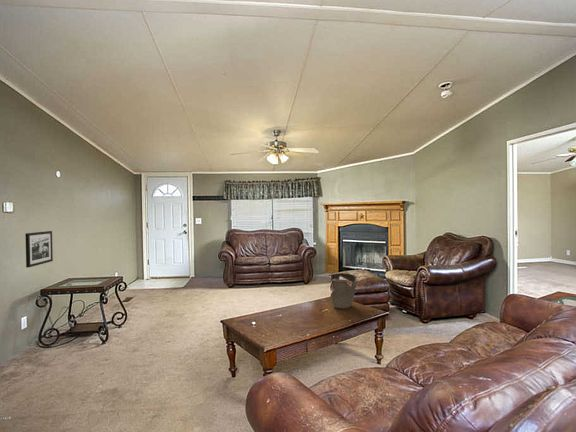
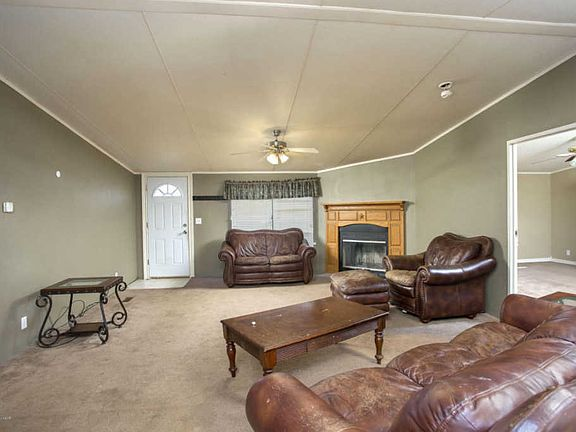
- picture frame [24,230,54,268]
- decorative bowl [328,272,359,310]
